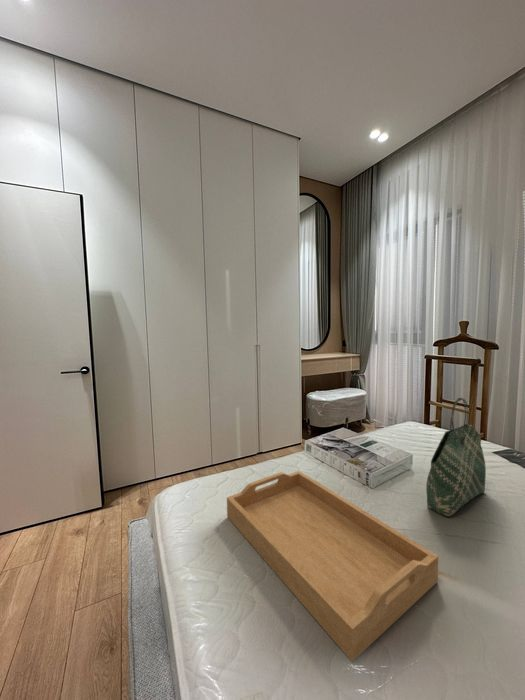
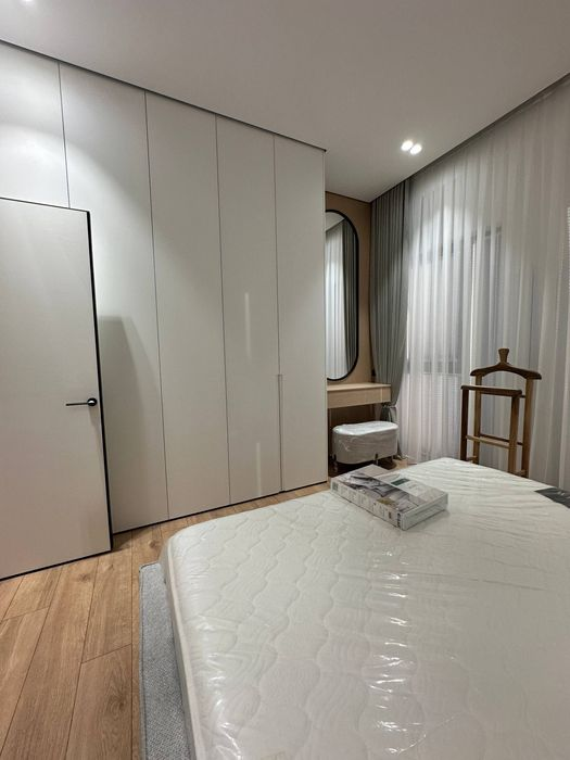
- serving tray [226,470,439,663]
- tote bag [425,397,487,518]
